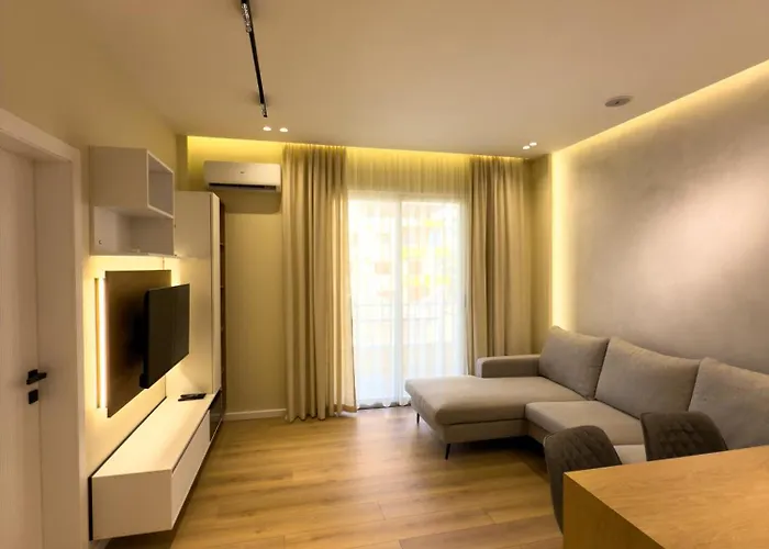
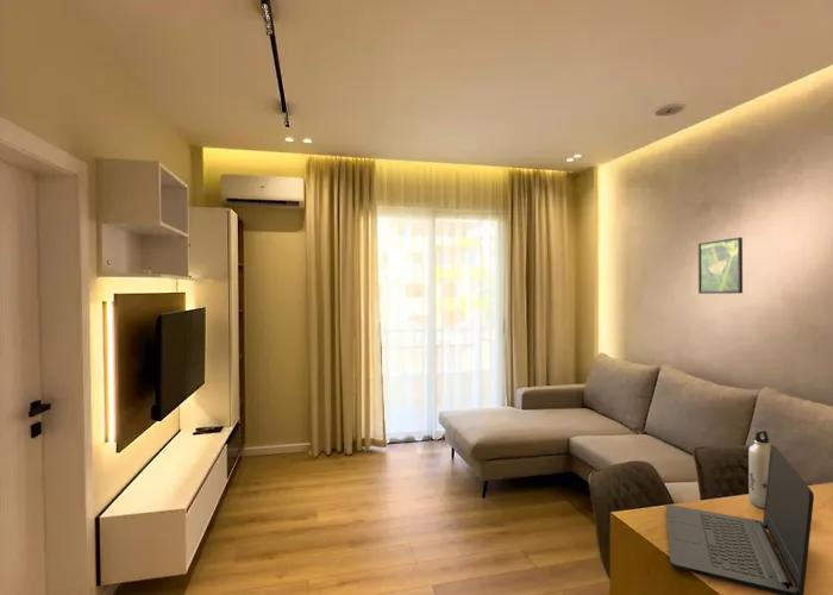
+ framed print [697,236,744,295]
+ water bottle [747,430,771,509]
+ laptop [665,444,815,595]
